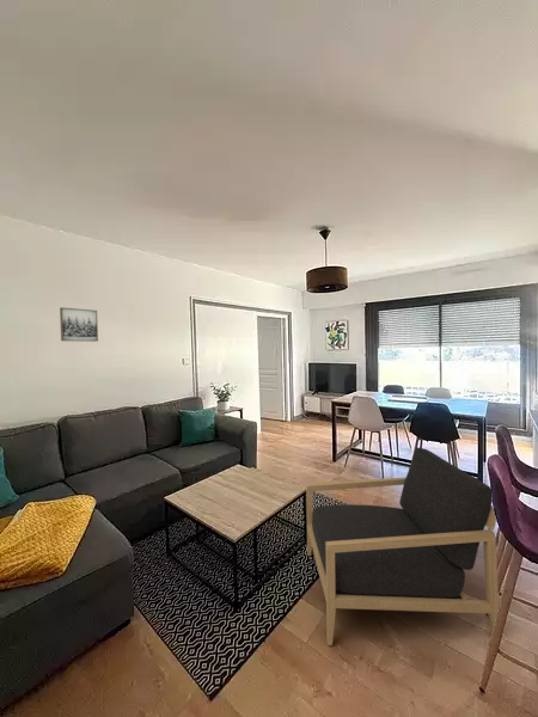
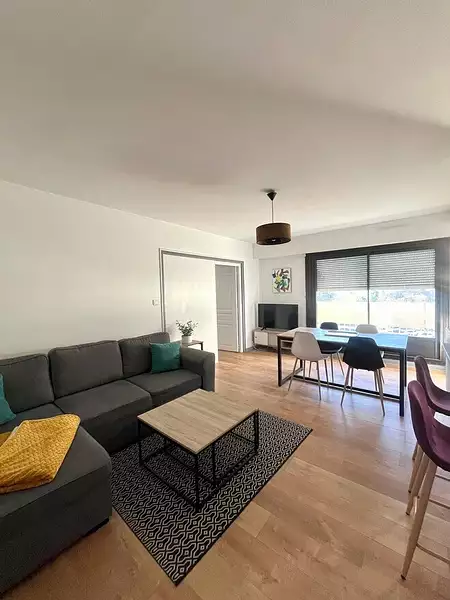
- armchair [305,447,500,646]
- wall art [59,306,99,343]
